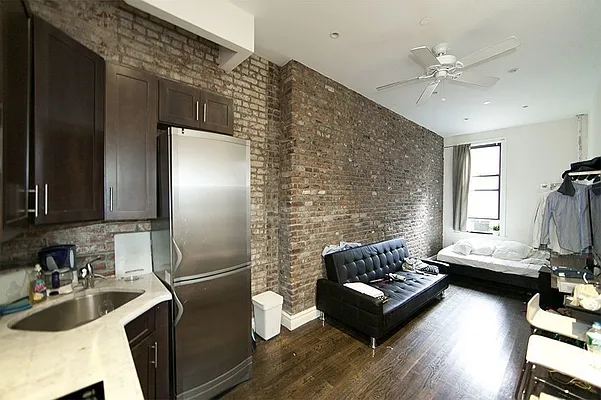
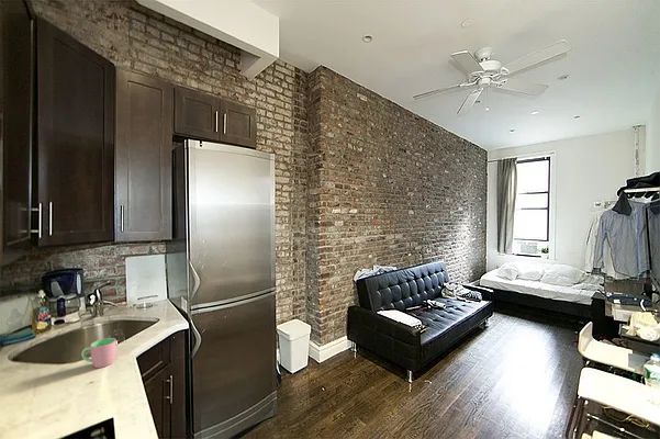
+ cup [80,337,118,369]
